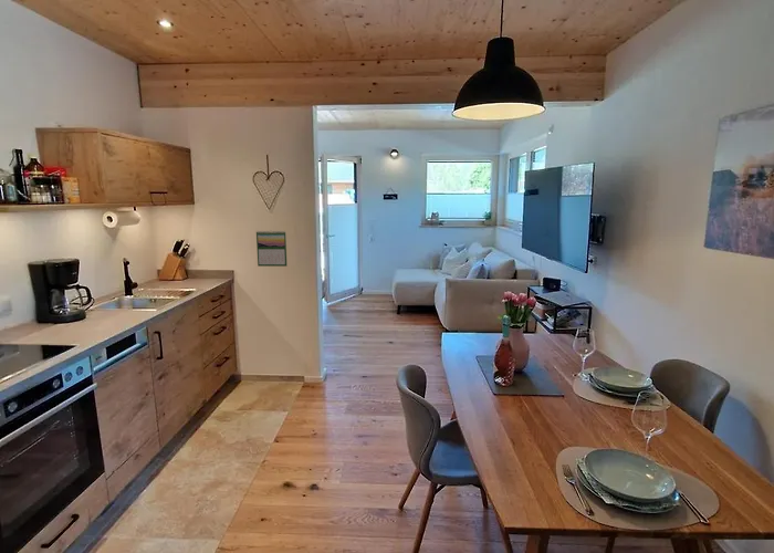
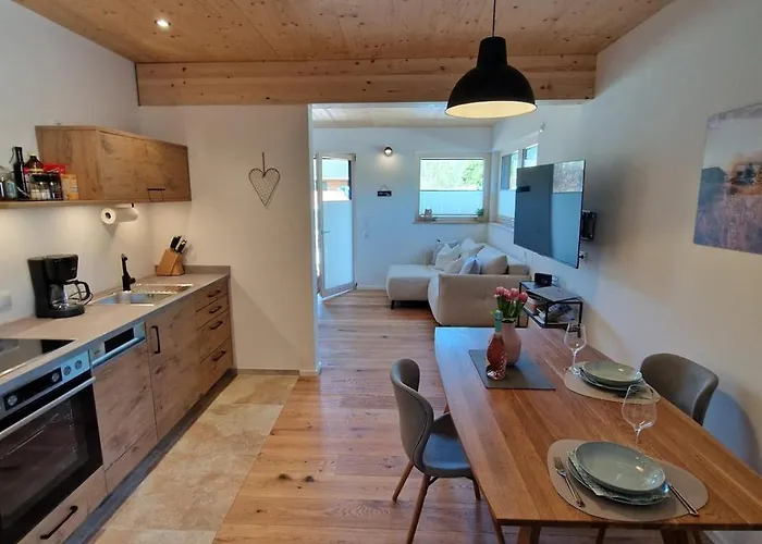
- calendar [255,229,289,268]
